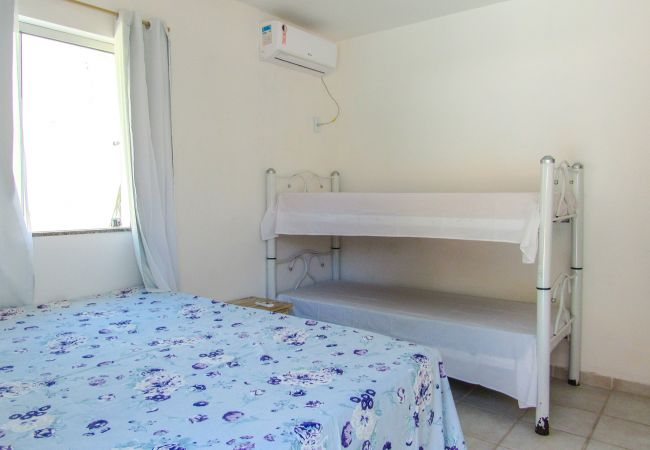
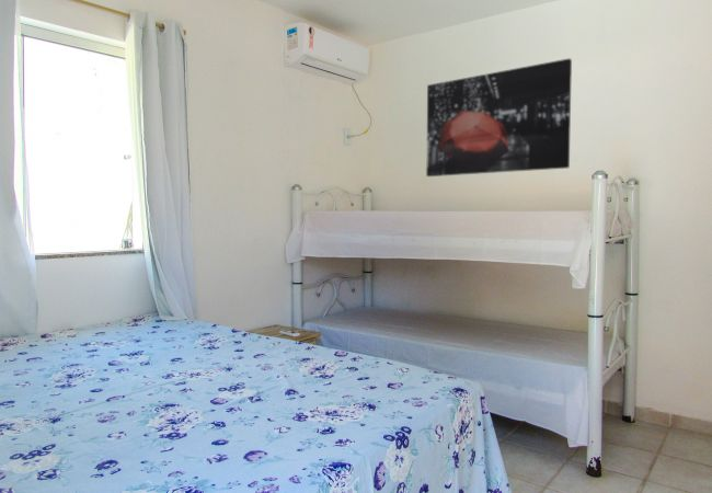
+ wall art [425,57,573,177]
